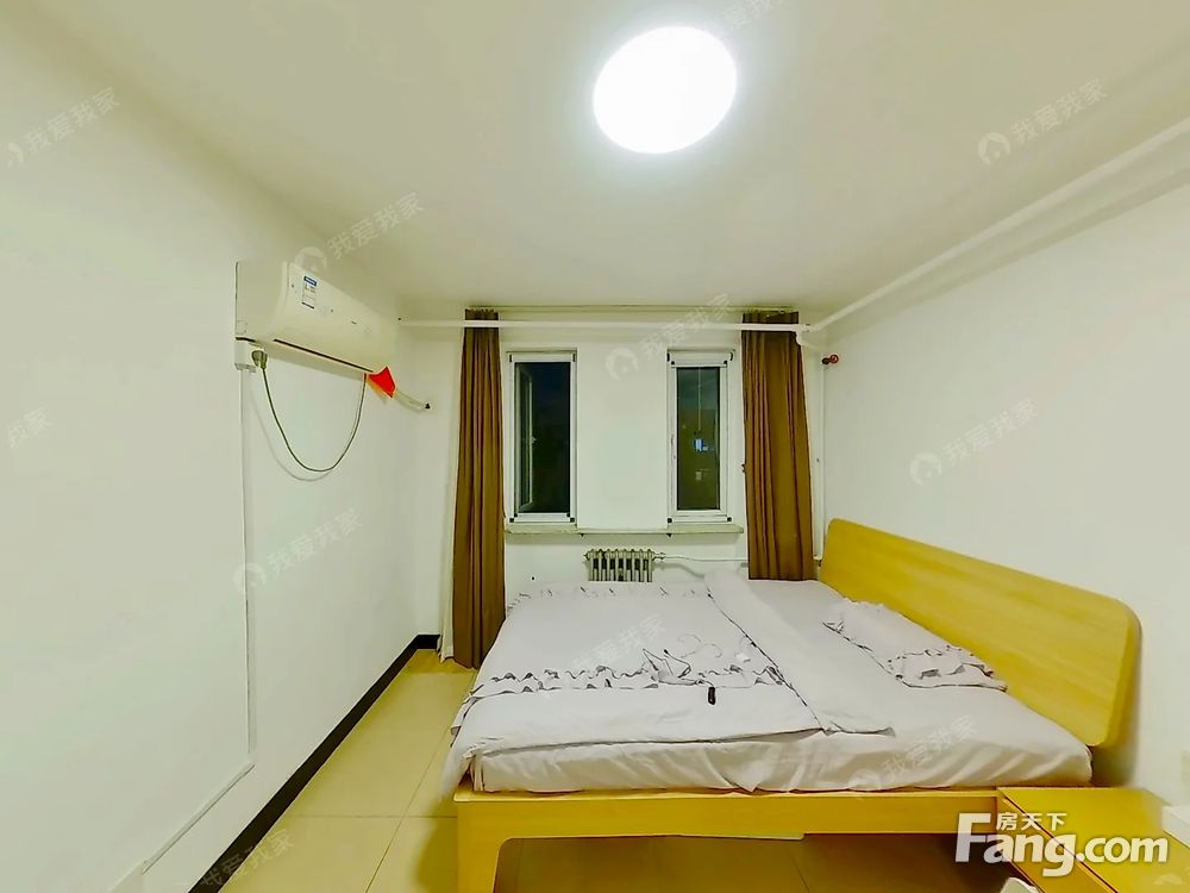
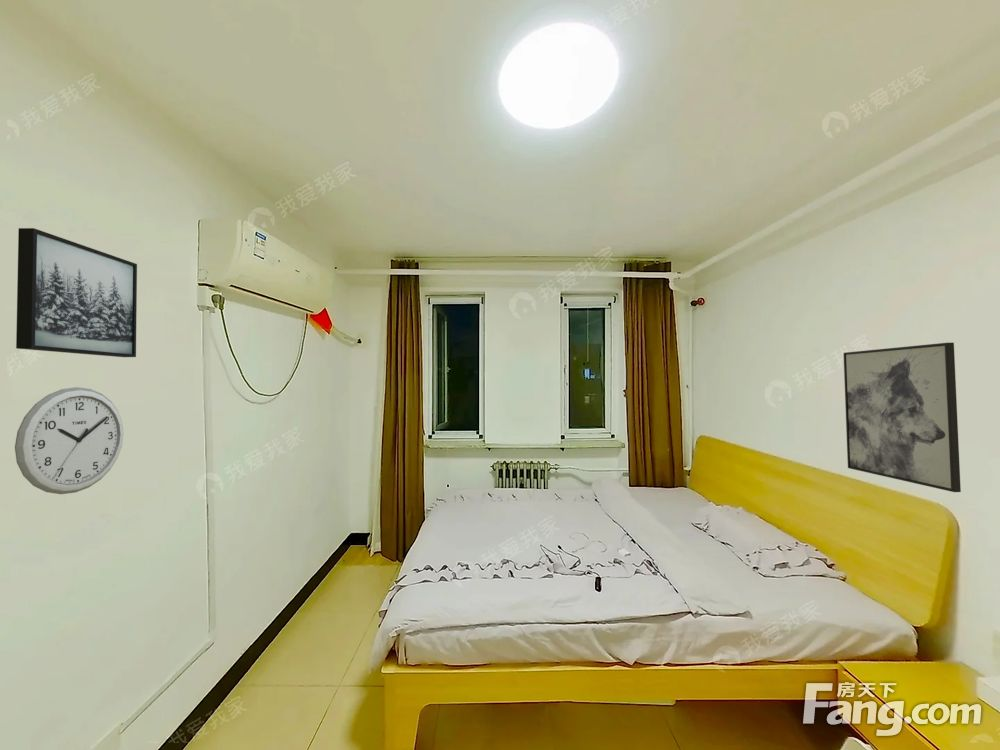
+ wall art [842,342,962,493]
+ wall art [15,227,138,358]
+ wall clock [14,386,124,495]
